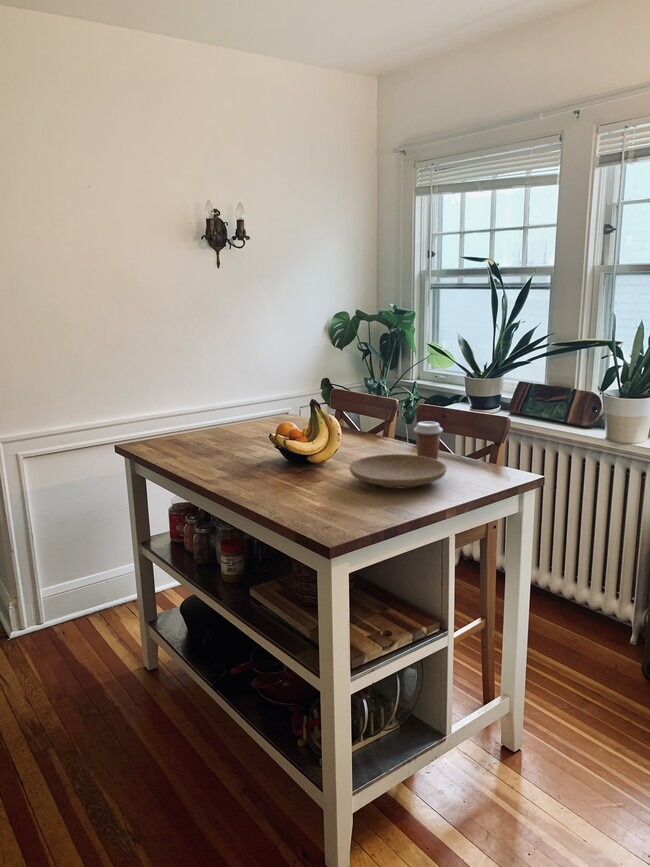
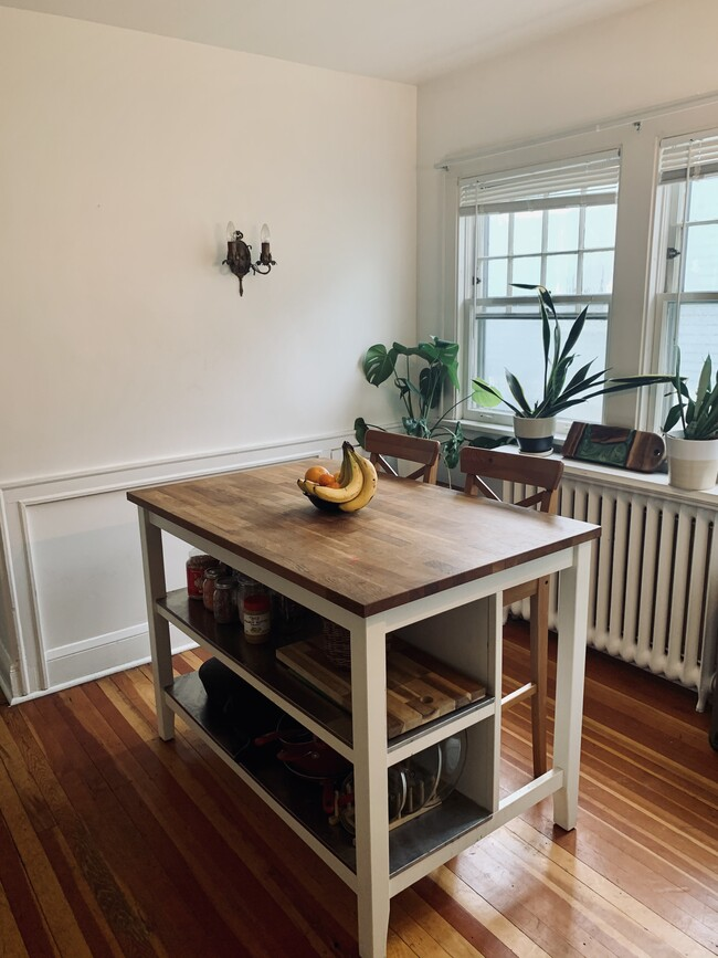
- plate [349,453,448,489]
- coffee cup [413,420,444,460]
